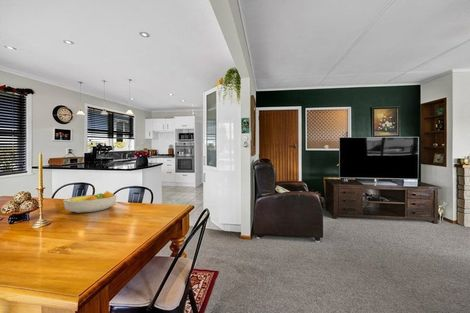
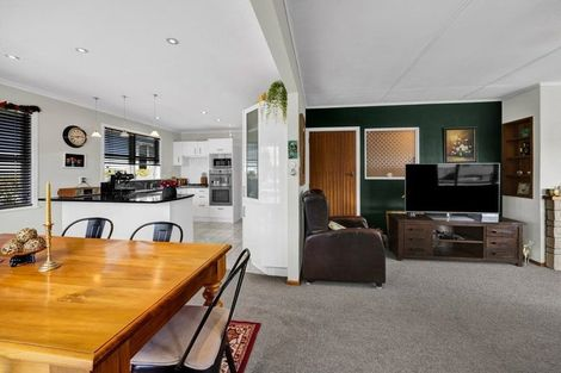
- fruit bowl [63,190,118,214]
